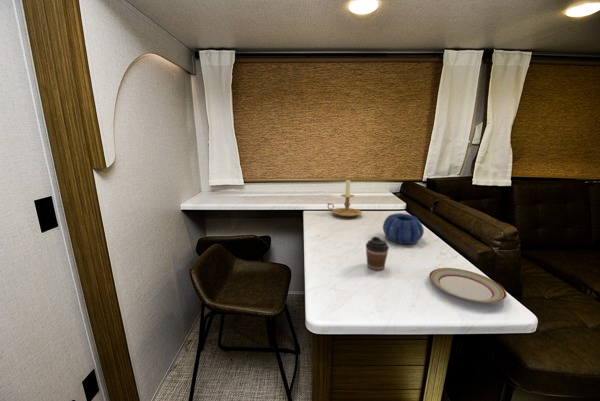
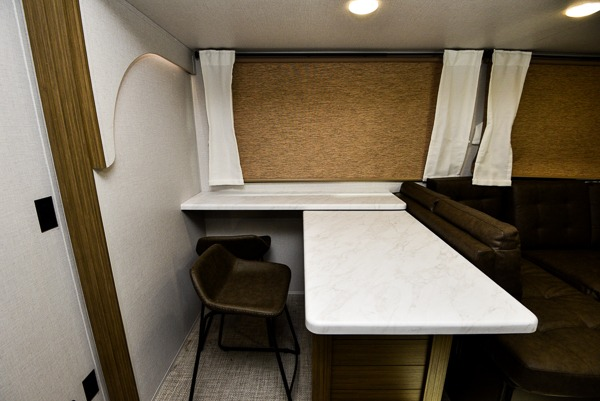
- decorative bowl [382,212,425,245]
- plate [428,267,508,304]
- coffee cup [365,236,390,271]
- candle holder [326,178,363,218]
